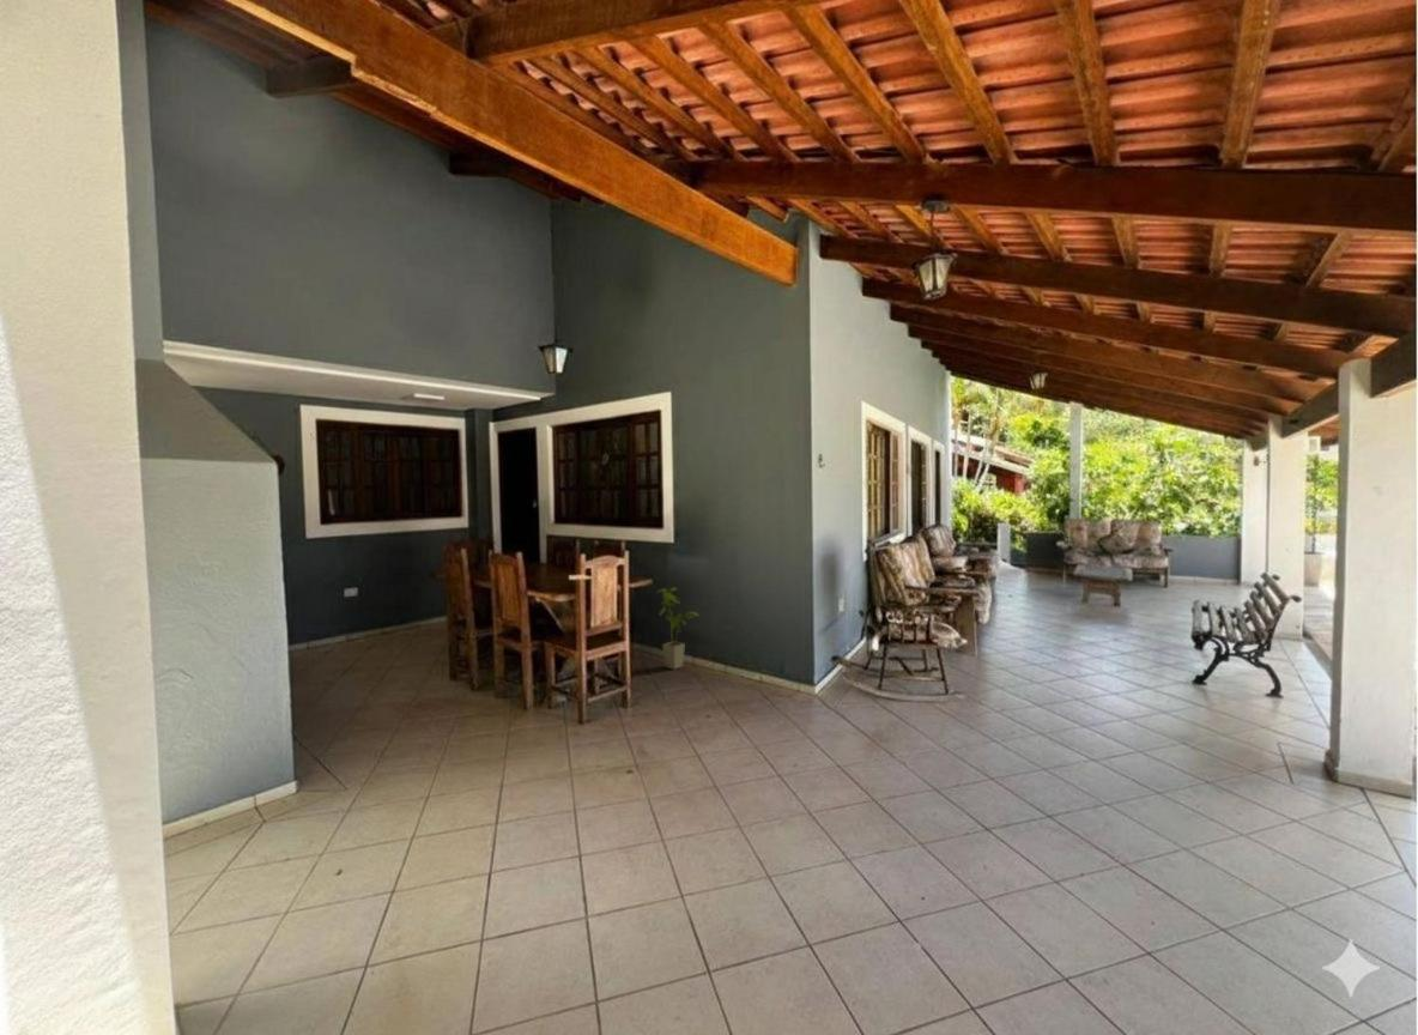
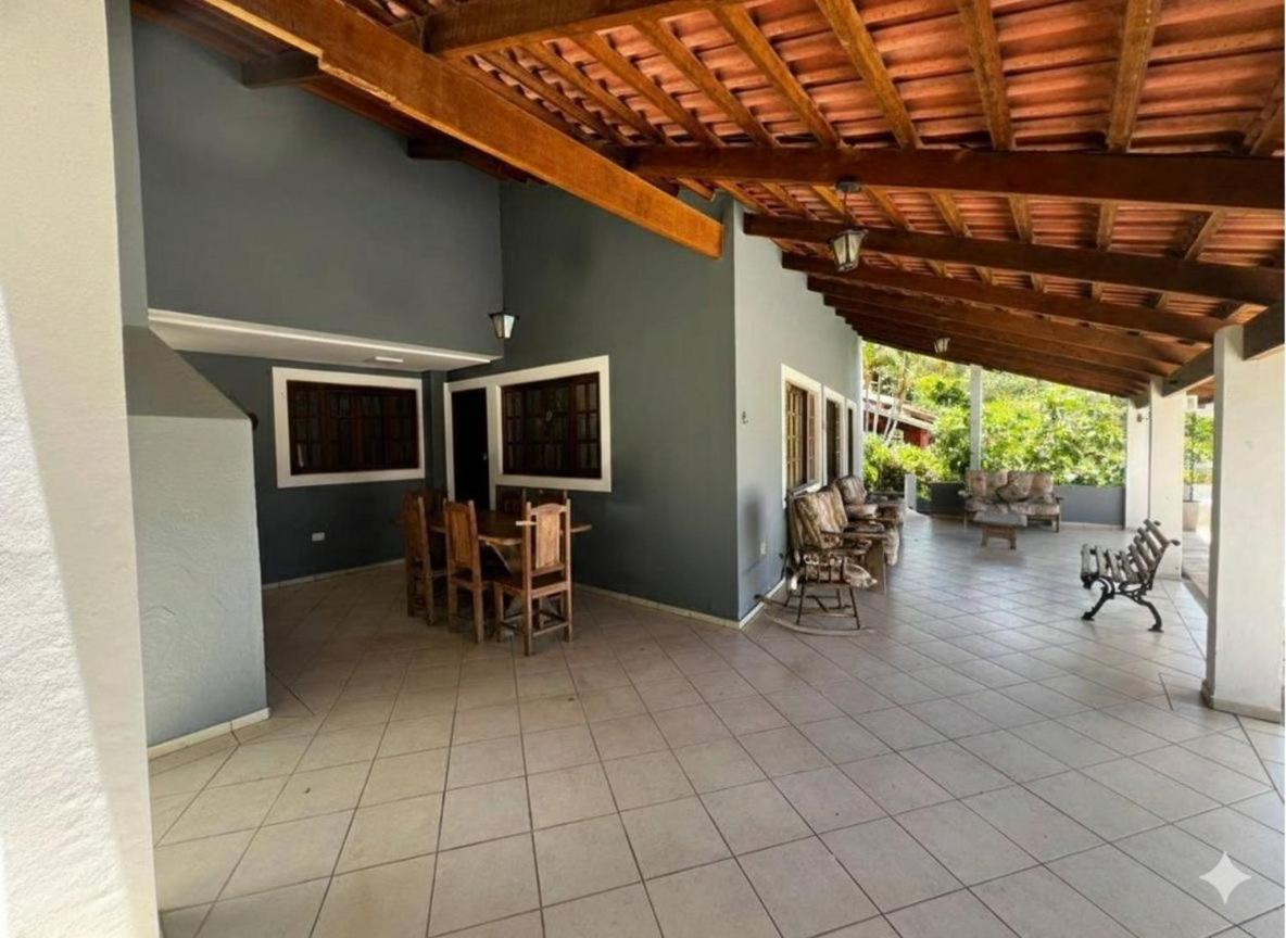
- house plant [655,587,701,671]
